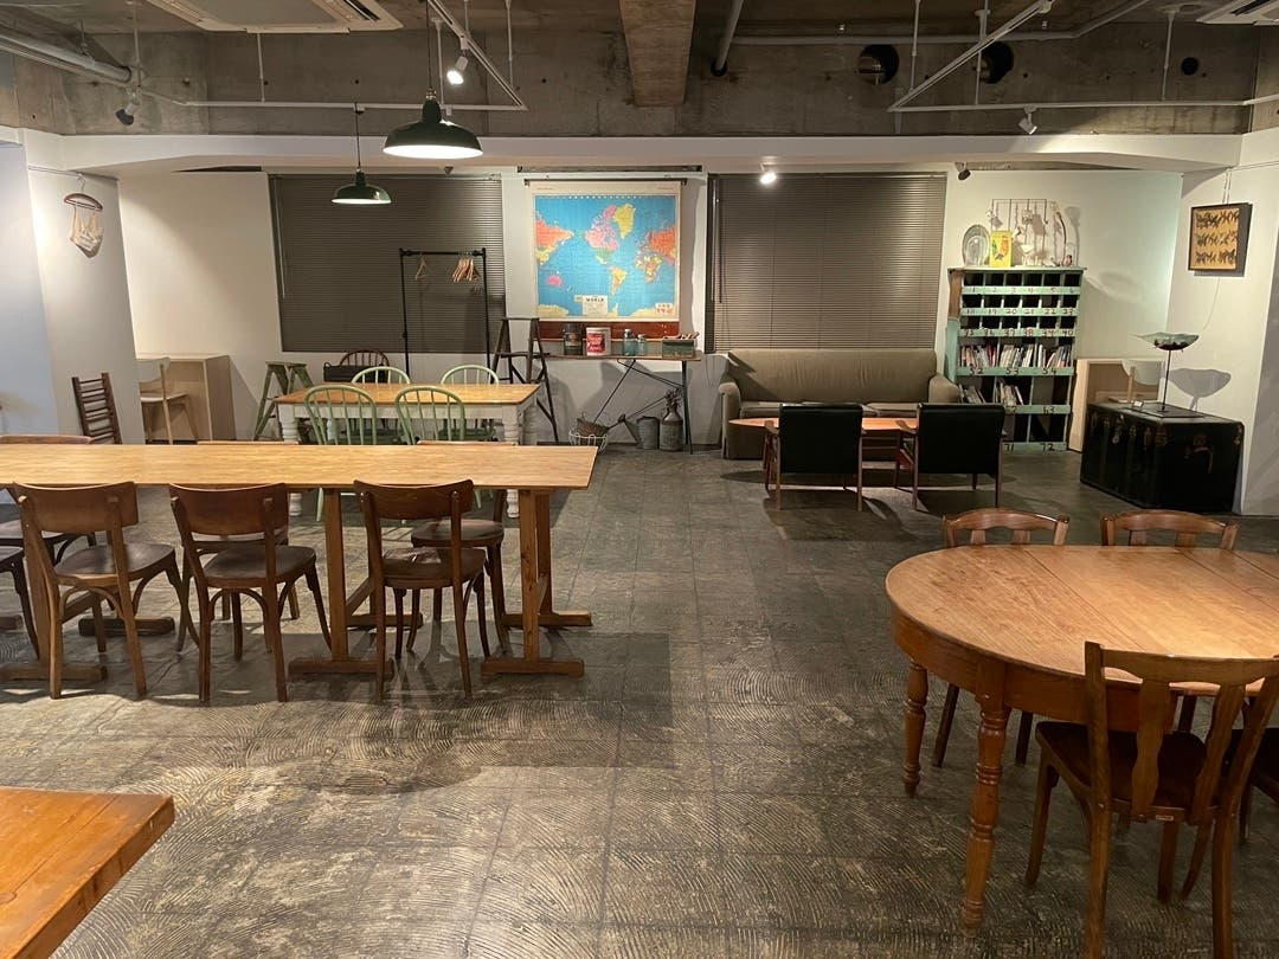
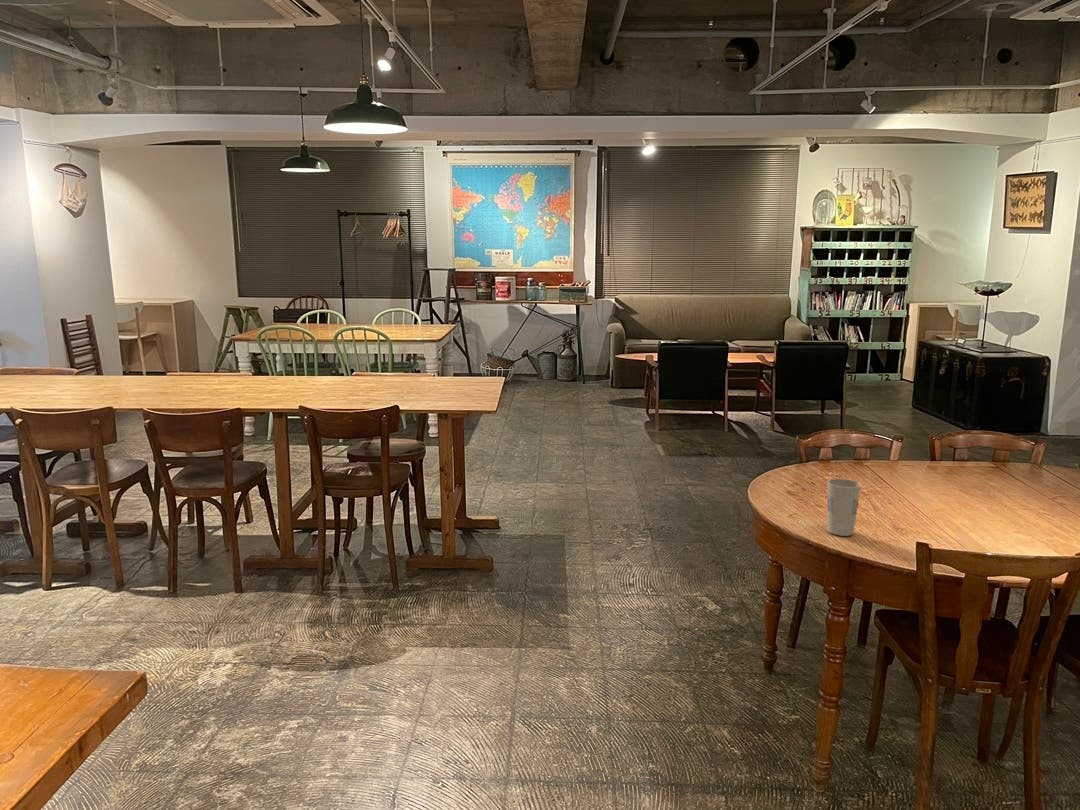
+ cup [826,478,862,537]
